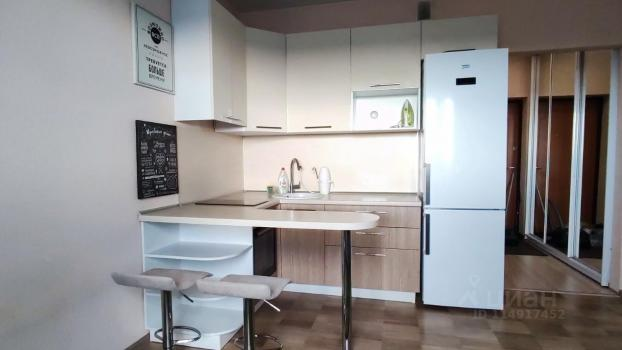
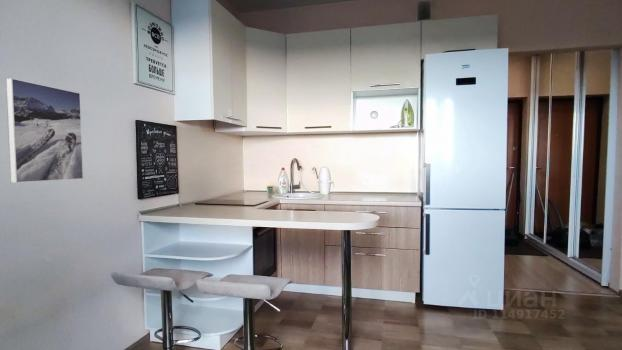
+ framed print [5,77,85,184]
